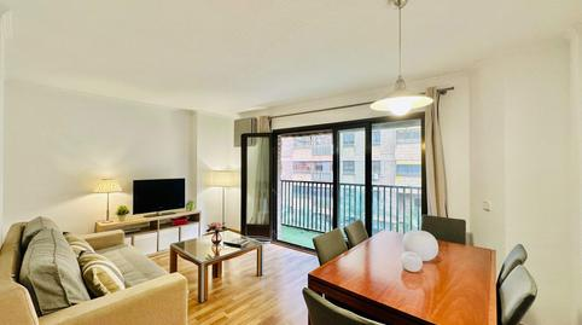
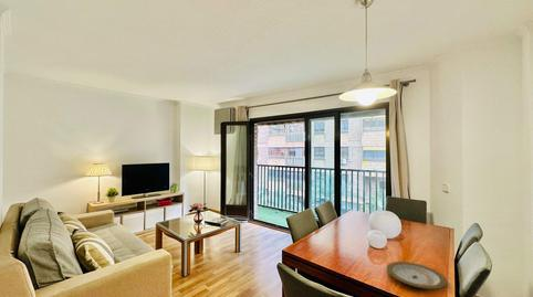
+ plate [385,261,449,290]
